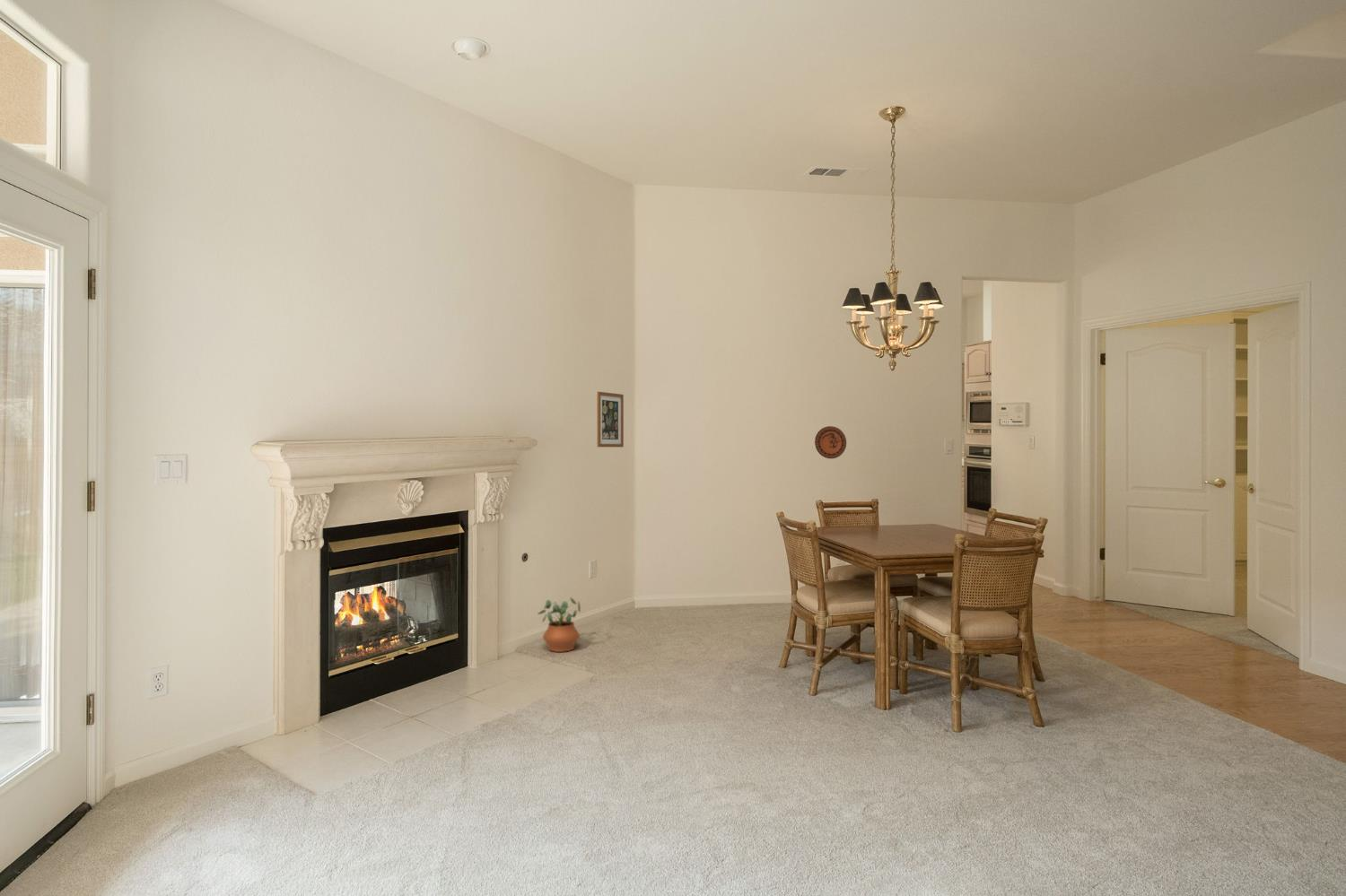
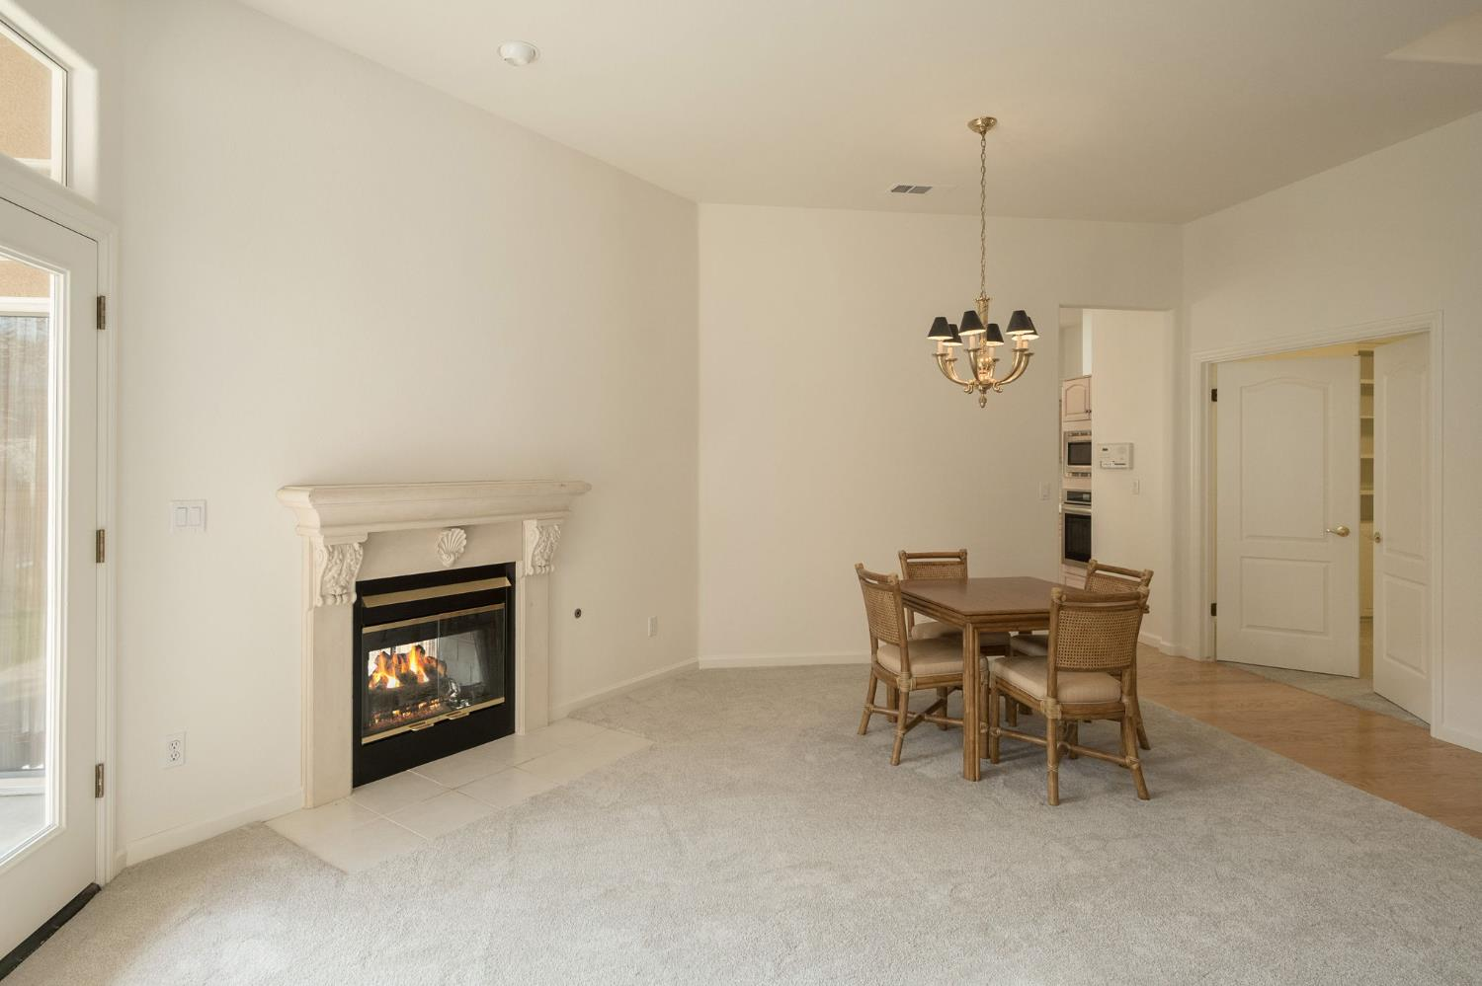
- wall art [597,391,625,448]
- decorative plate [814,425,847,459]
- potted plant [537,596,581,653]
